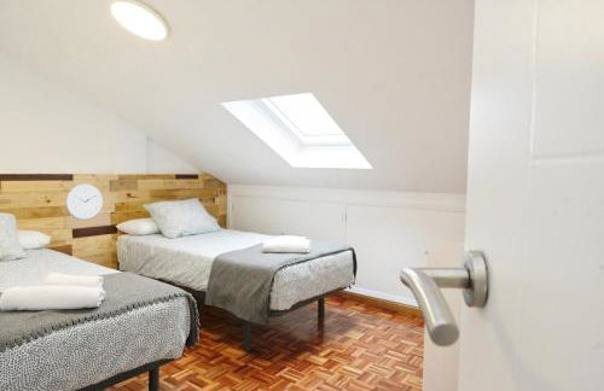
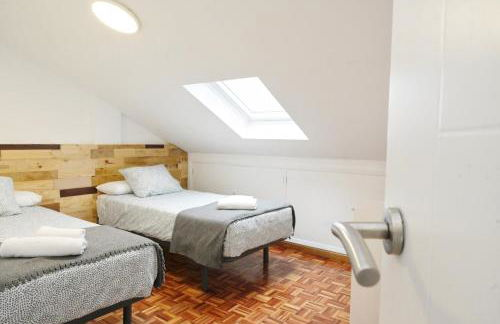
- wall clock [64,183,104,221]
